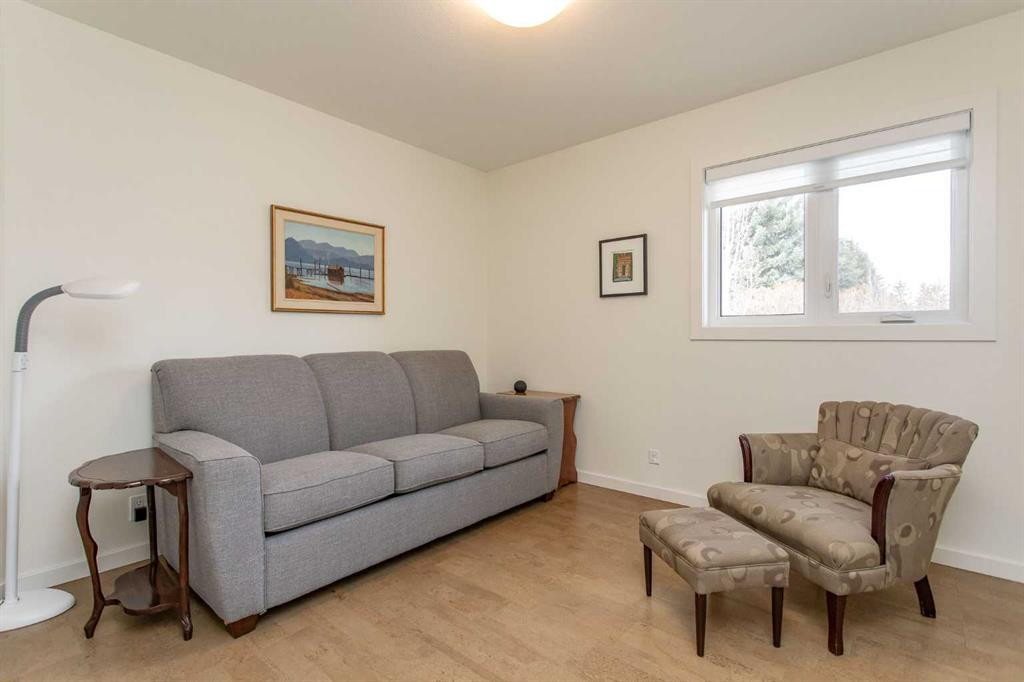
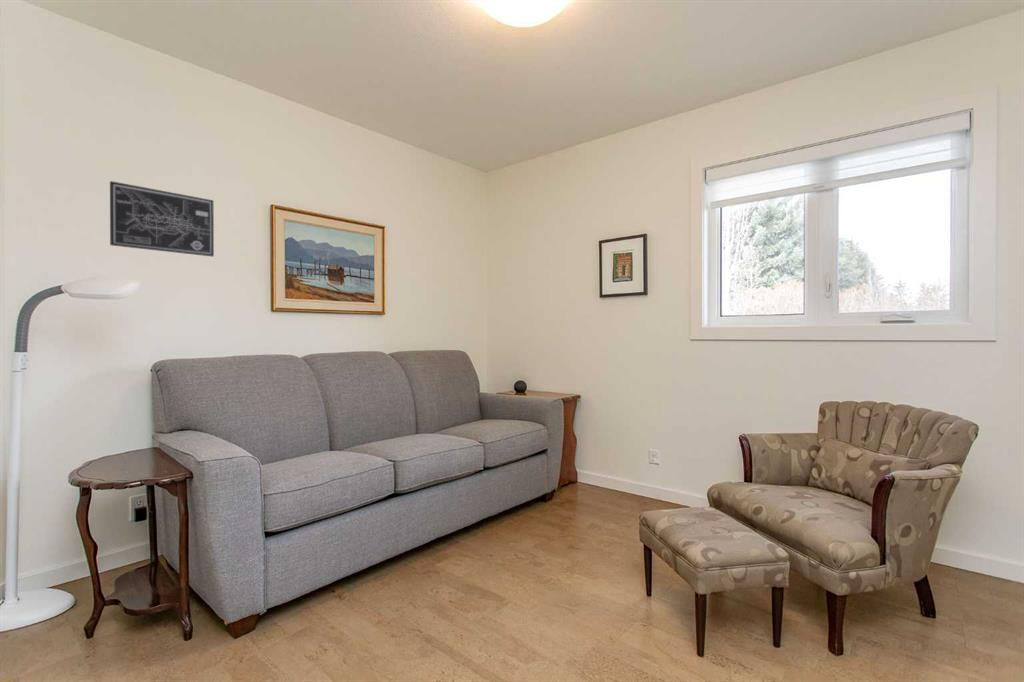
+ wall art [109,180,215,257]
